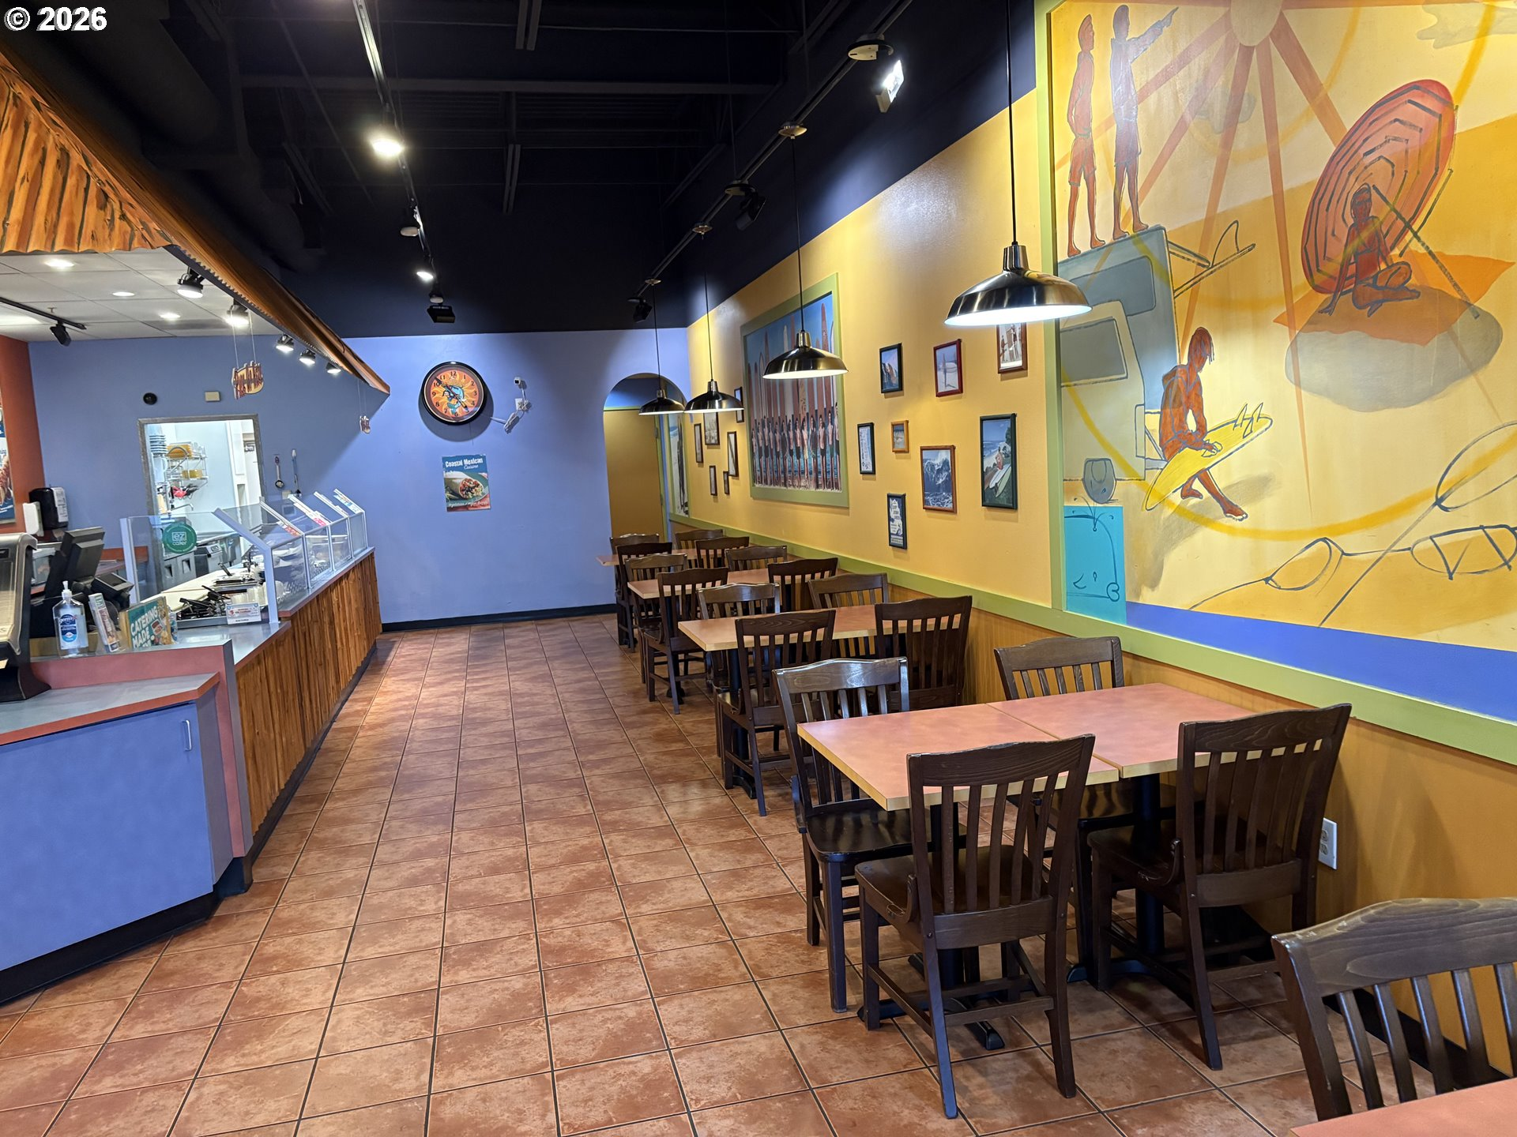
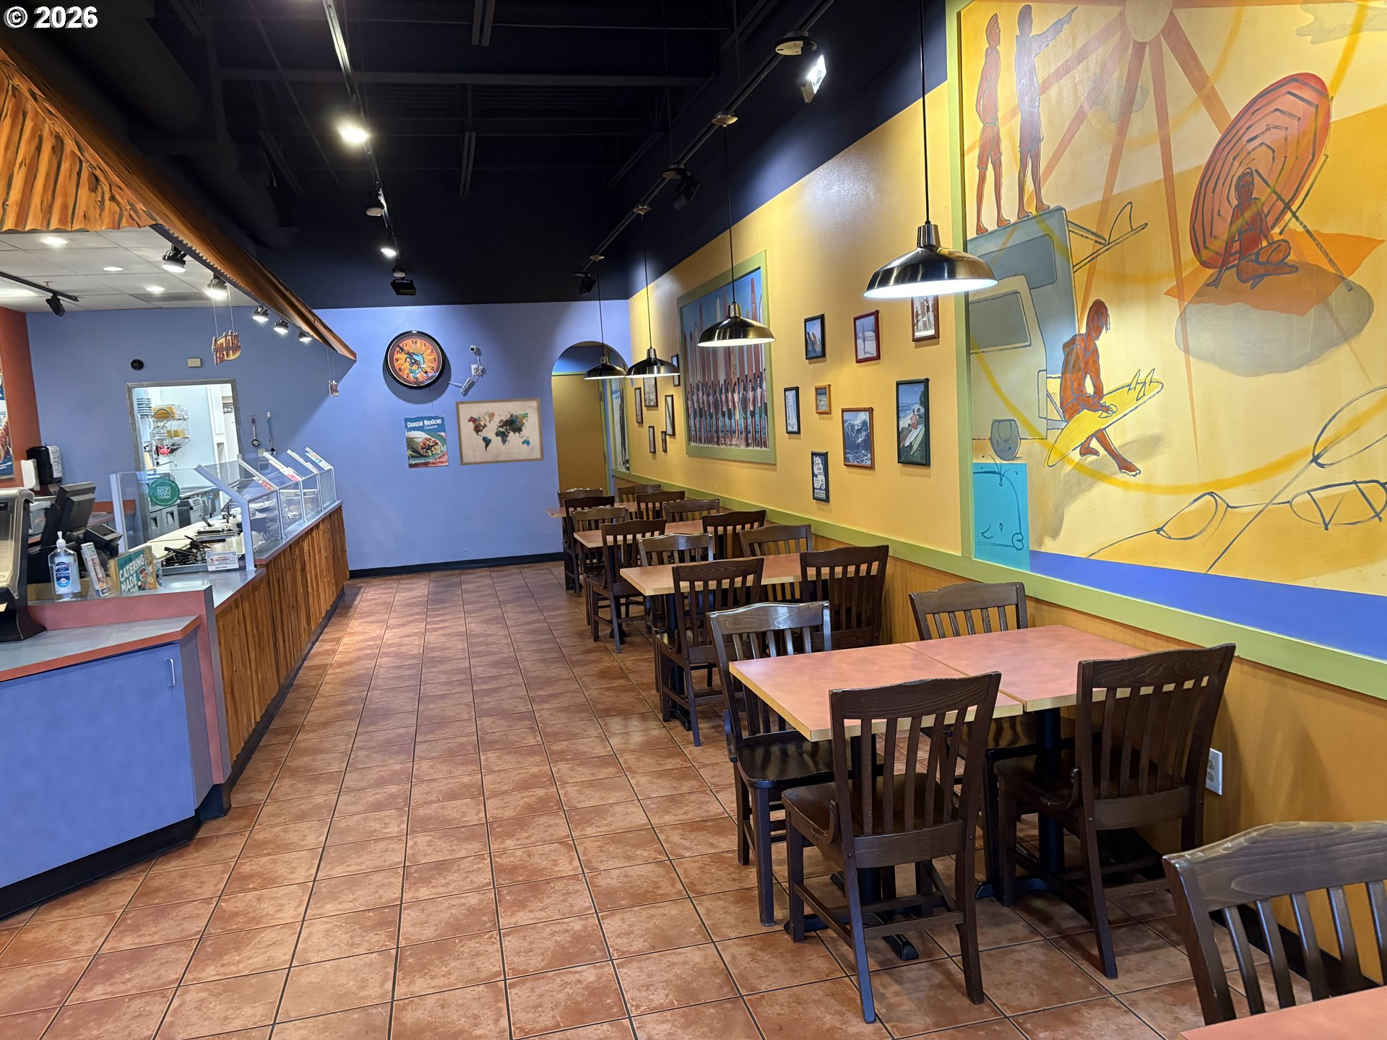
+ wall art [455,398,545,465]
